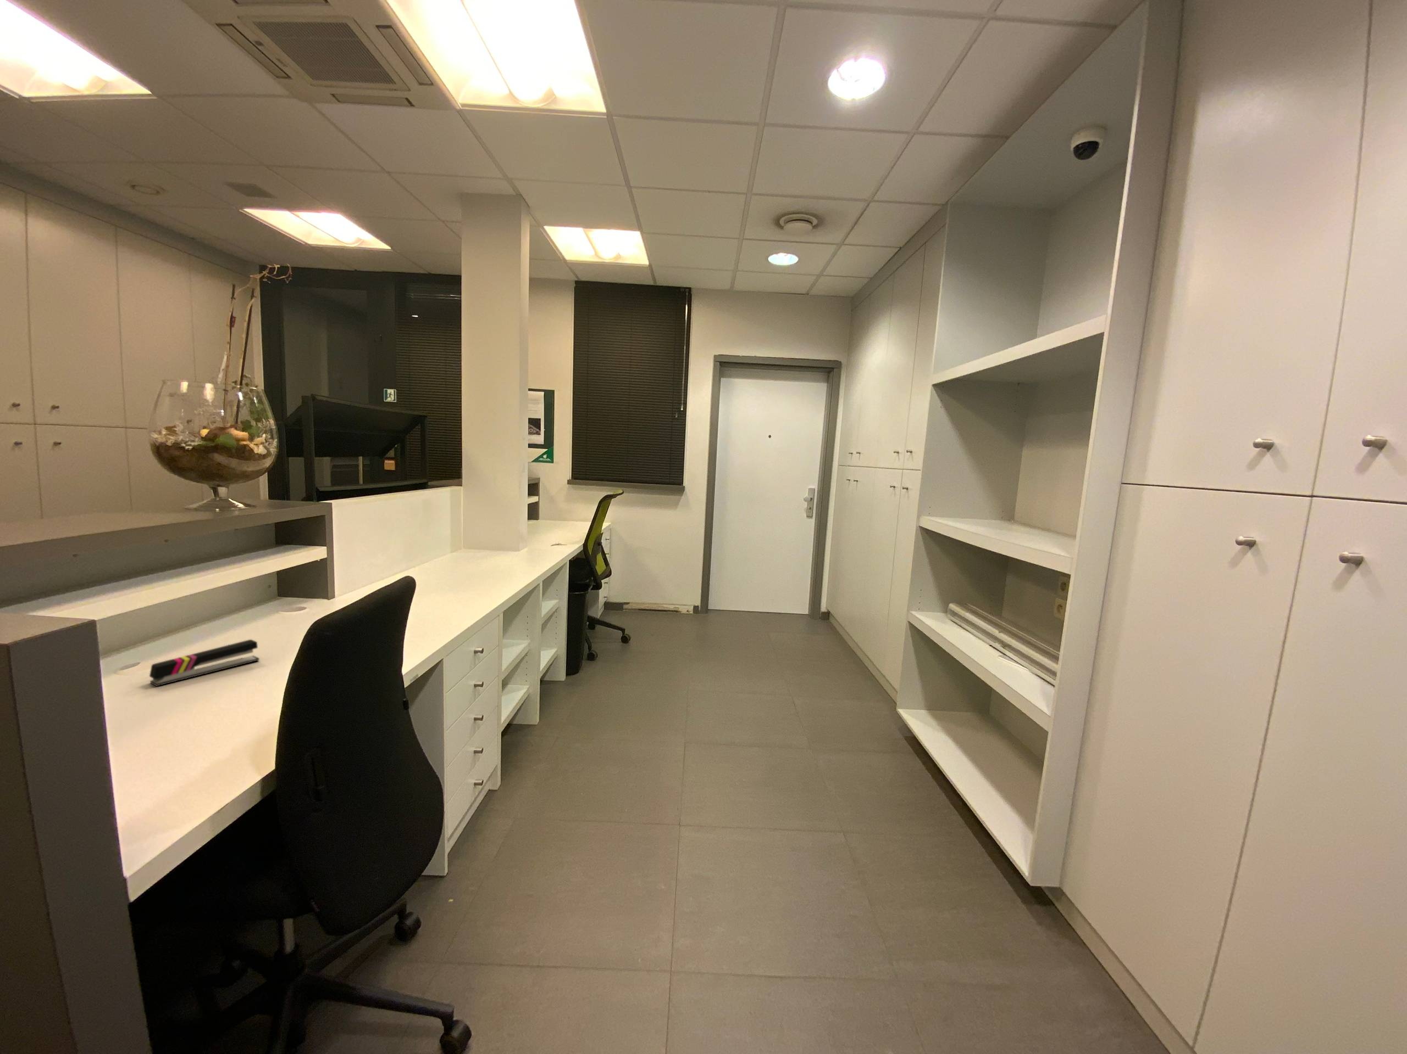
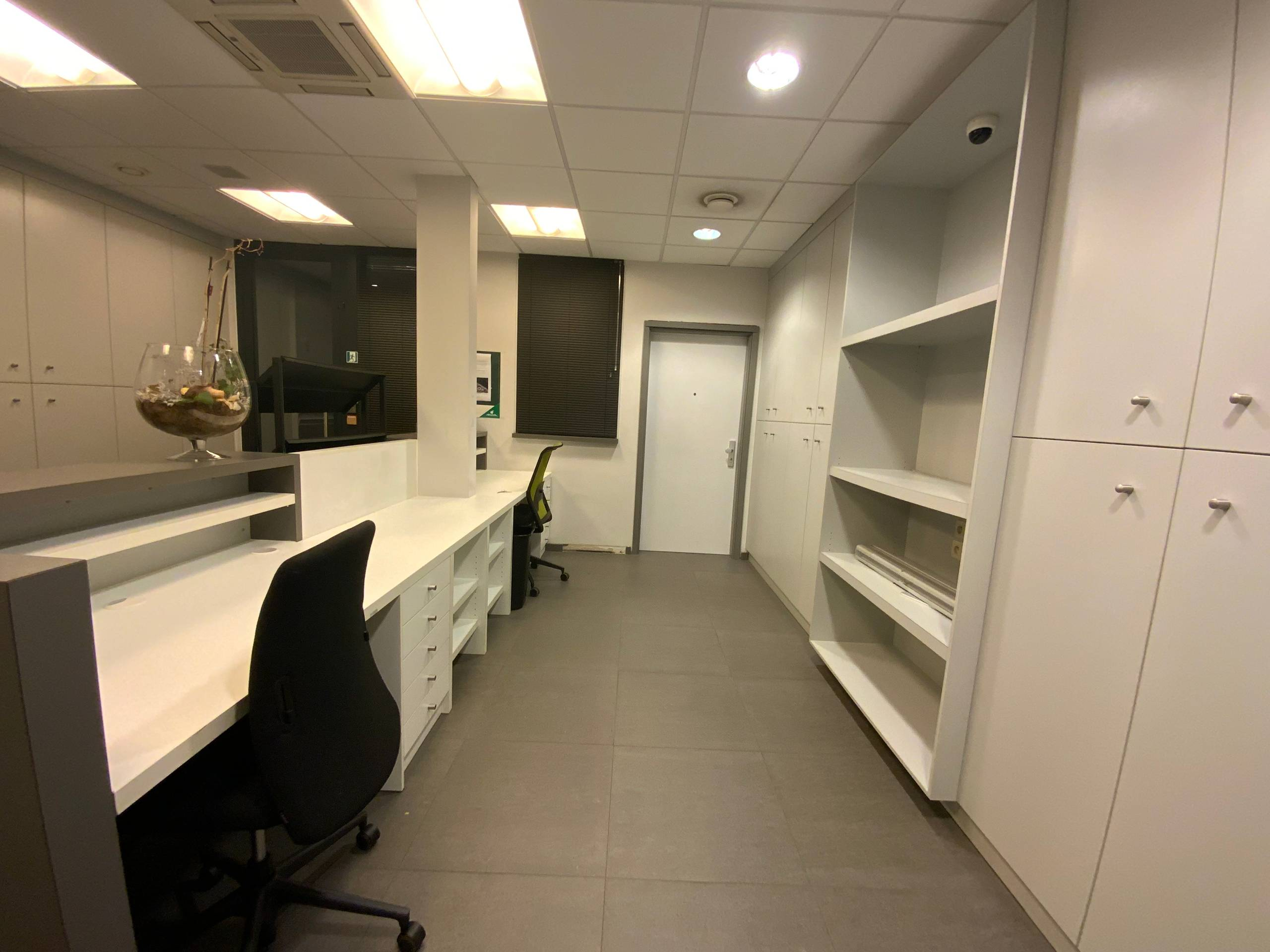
- stapler [148,639,260,686]
